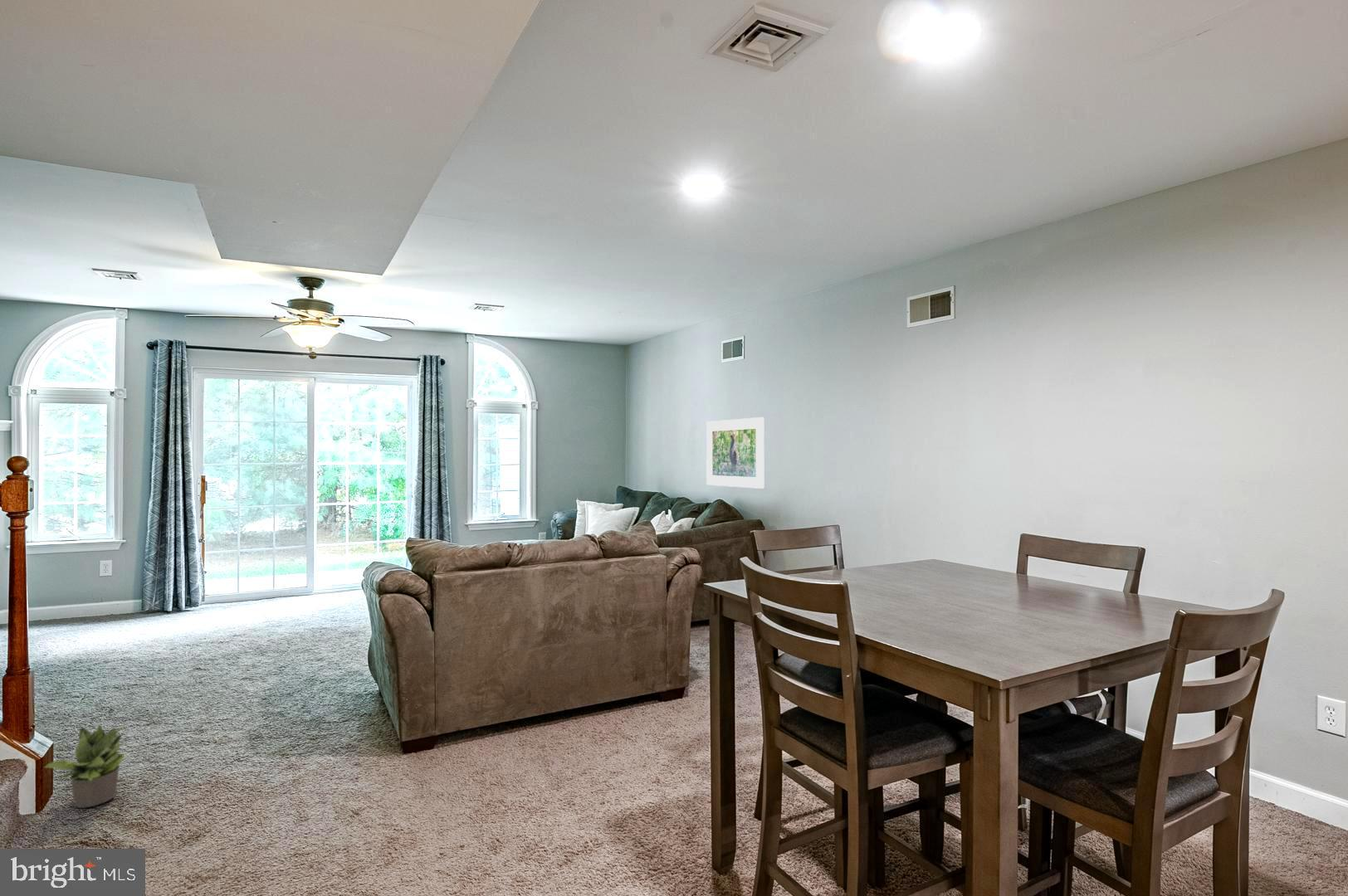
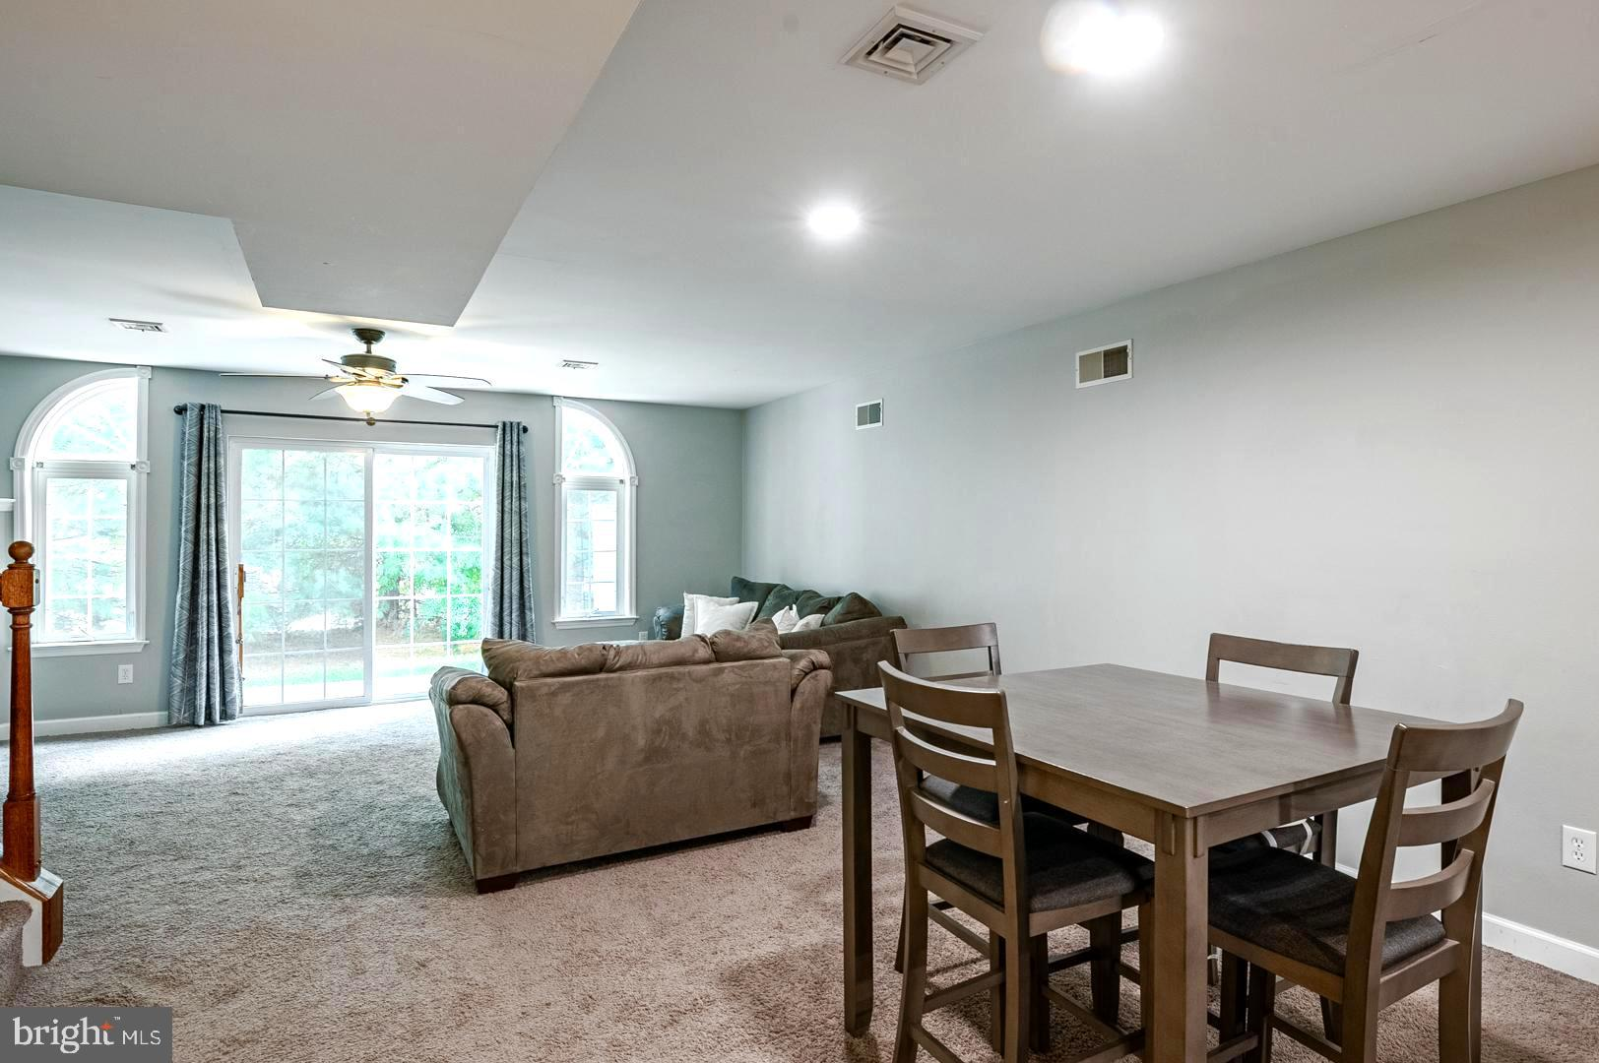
- potted plant [44,724,128,809]
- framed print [706,416,765,489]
